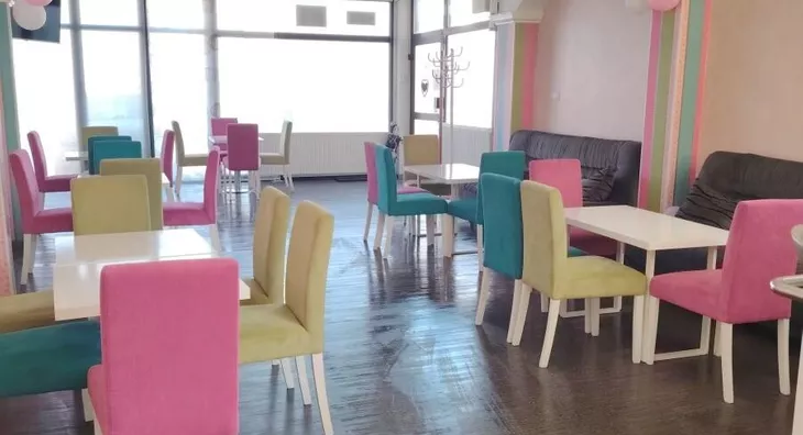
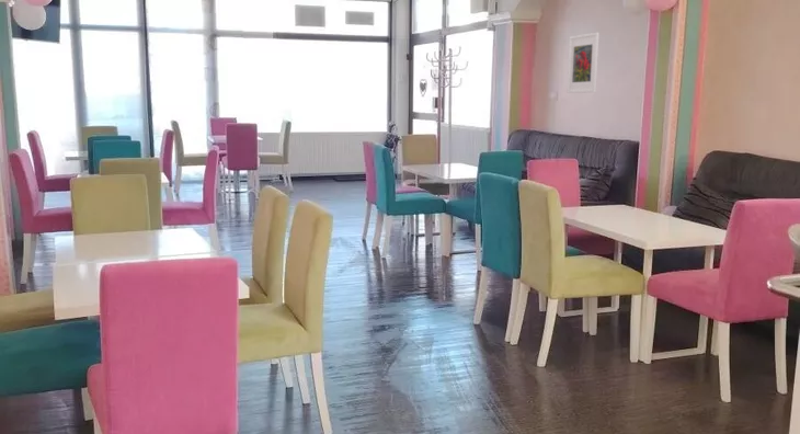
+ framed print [567,32,601,94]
